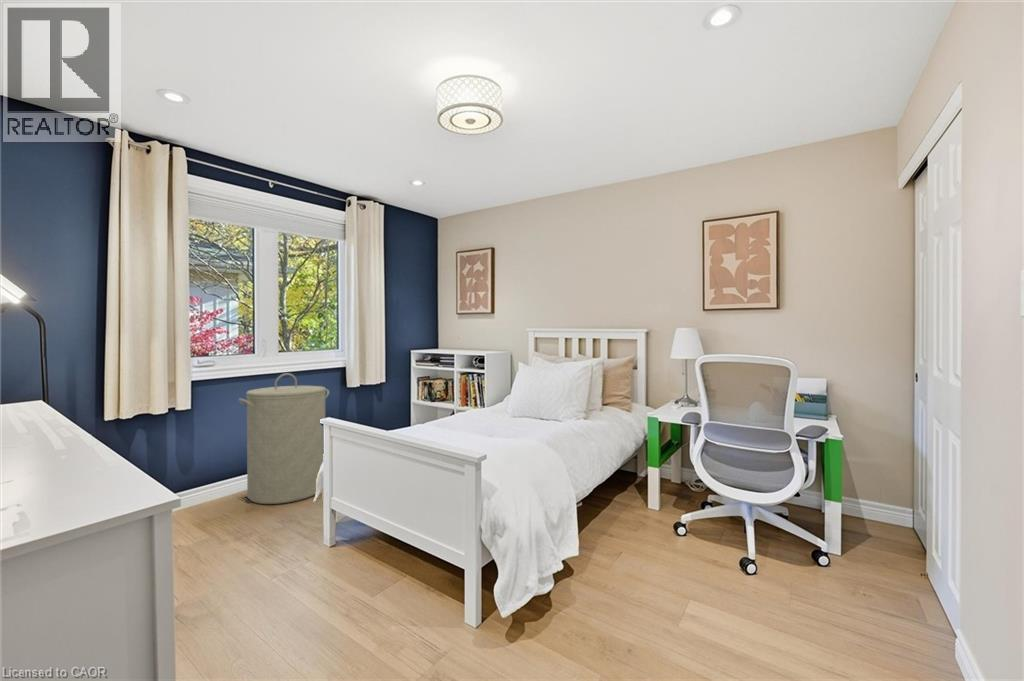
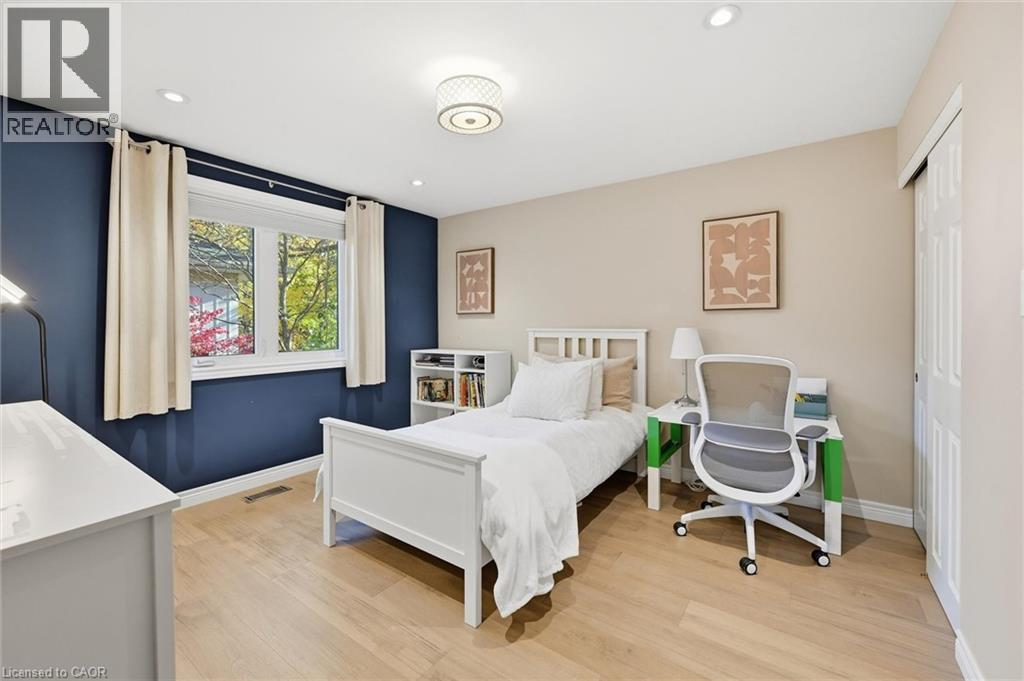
- laundry hamper [237,372,330,505]
